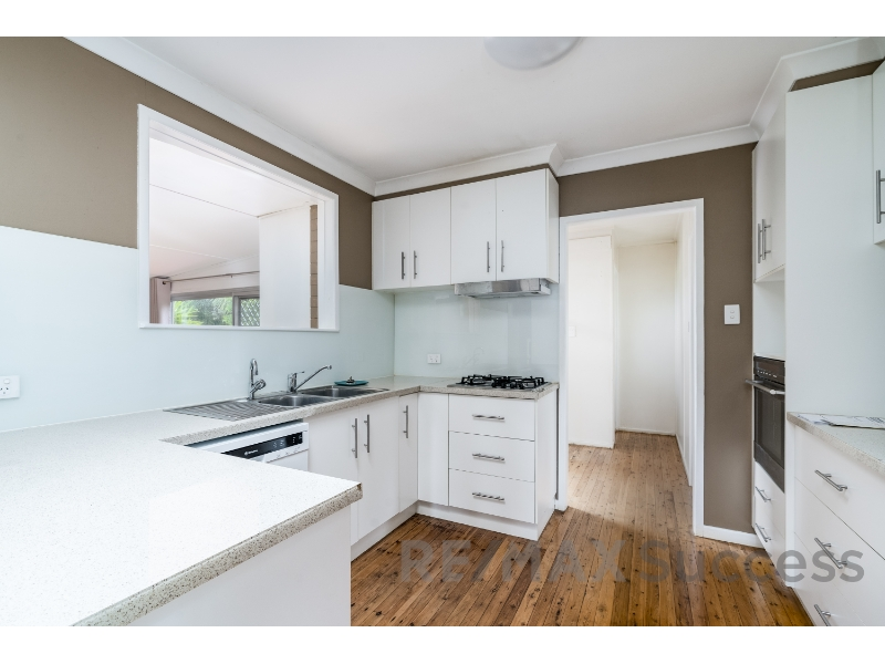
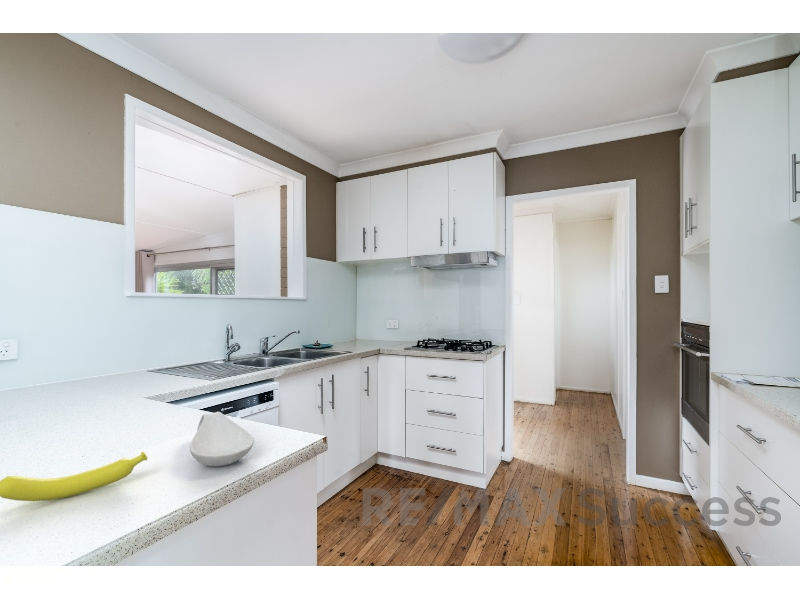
+ banana [0,451,148,502]
+ spoon rest [189,411,255,468]
